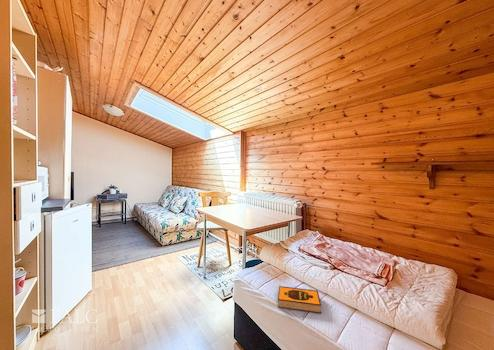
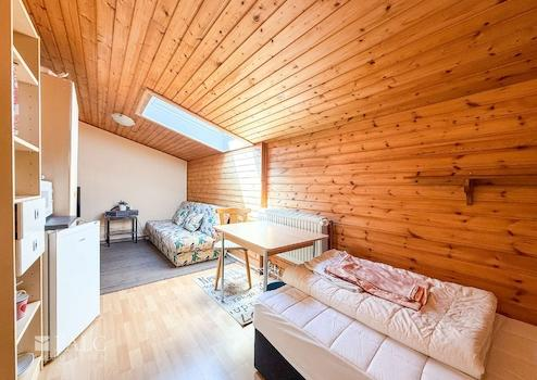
- hardback book [277,285,322,314]
